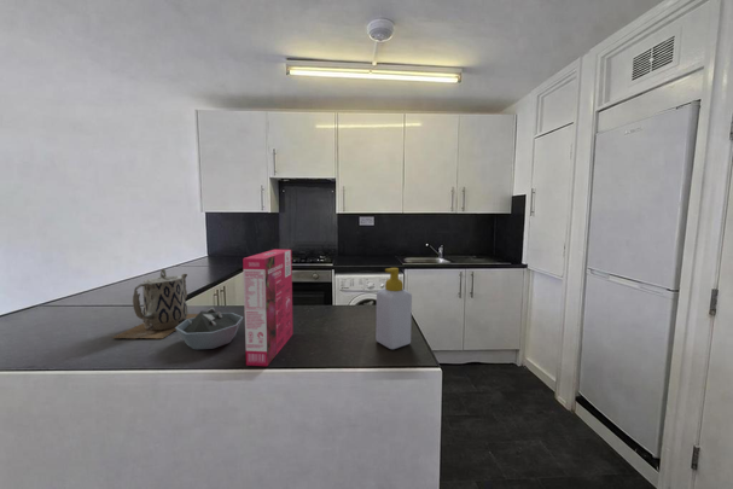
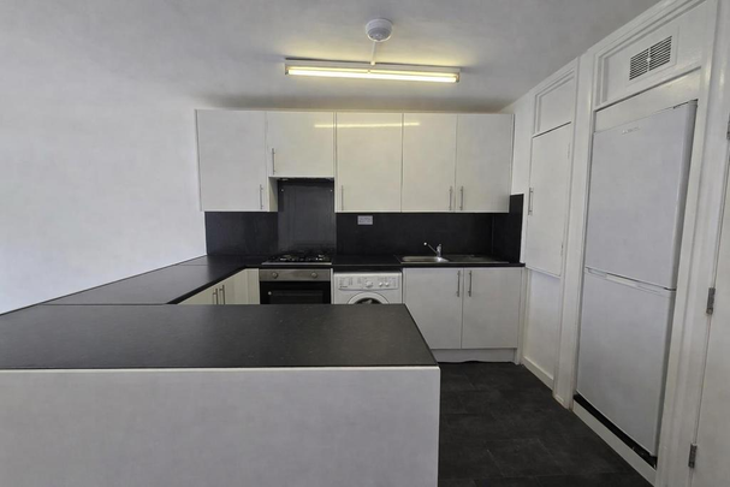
- cereal box [242,249,293,367]
- teapot [111,268,199,339]
- bowl [175,307,244,351]
- soap bottle [374,267,413,350]
